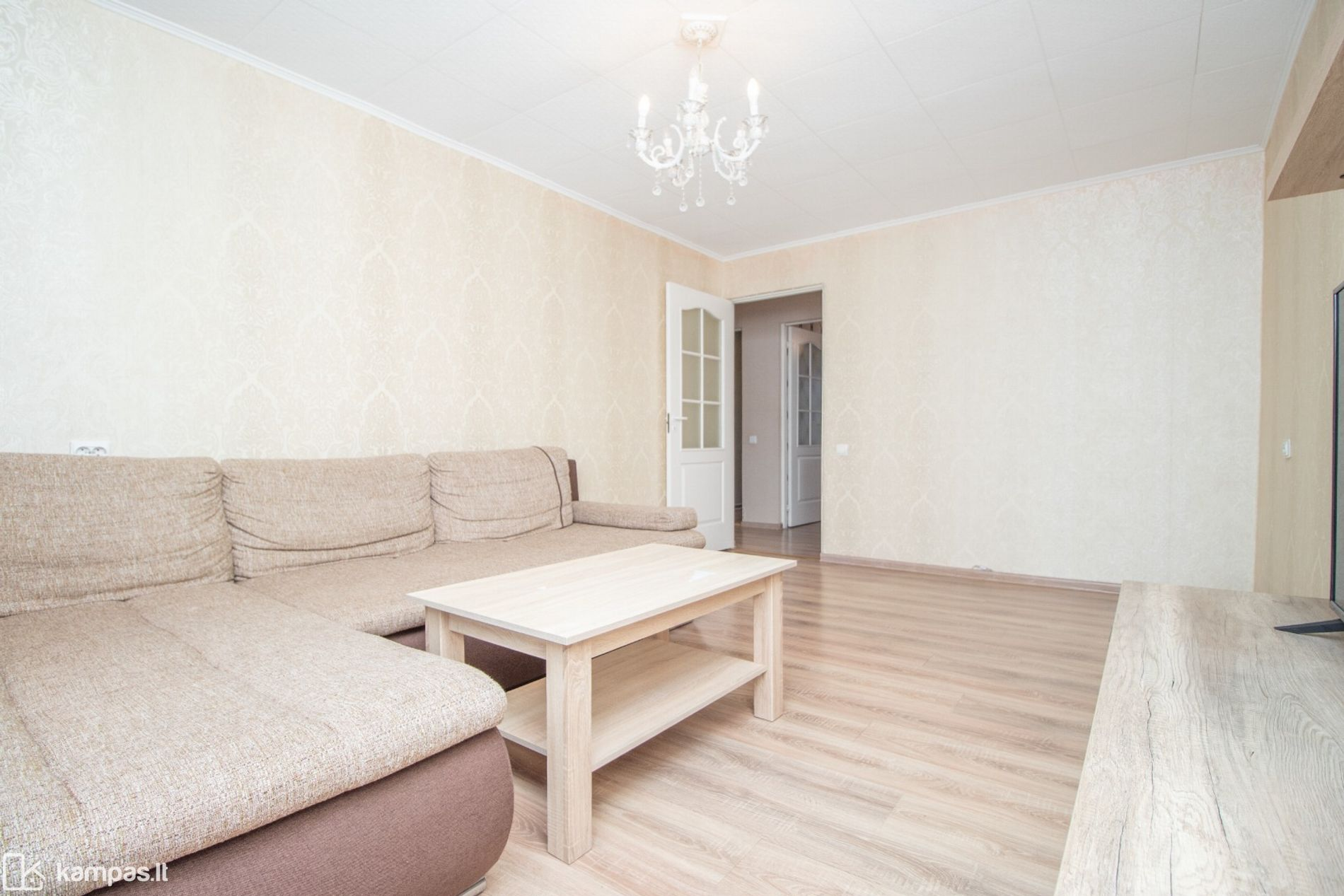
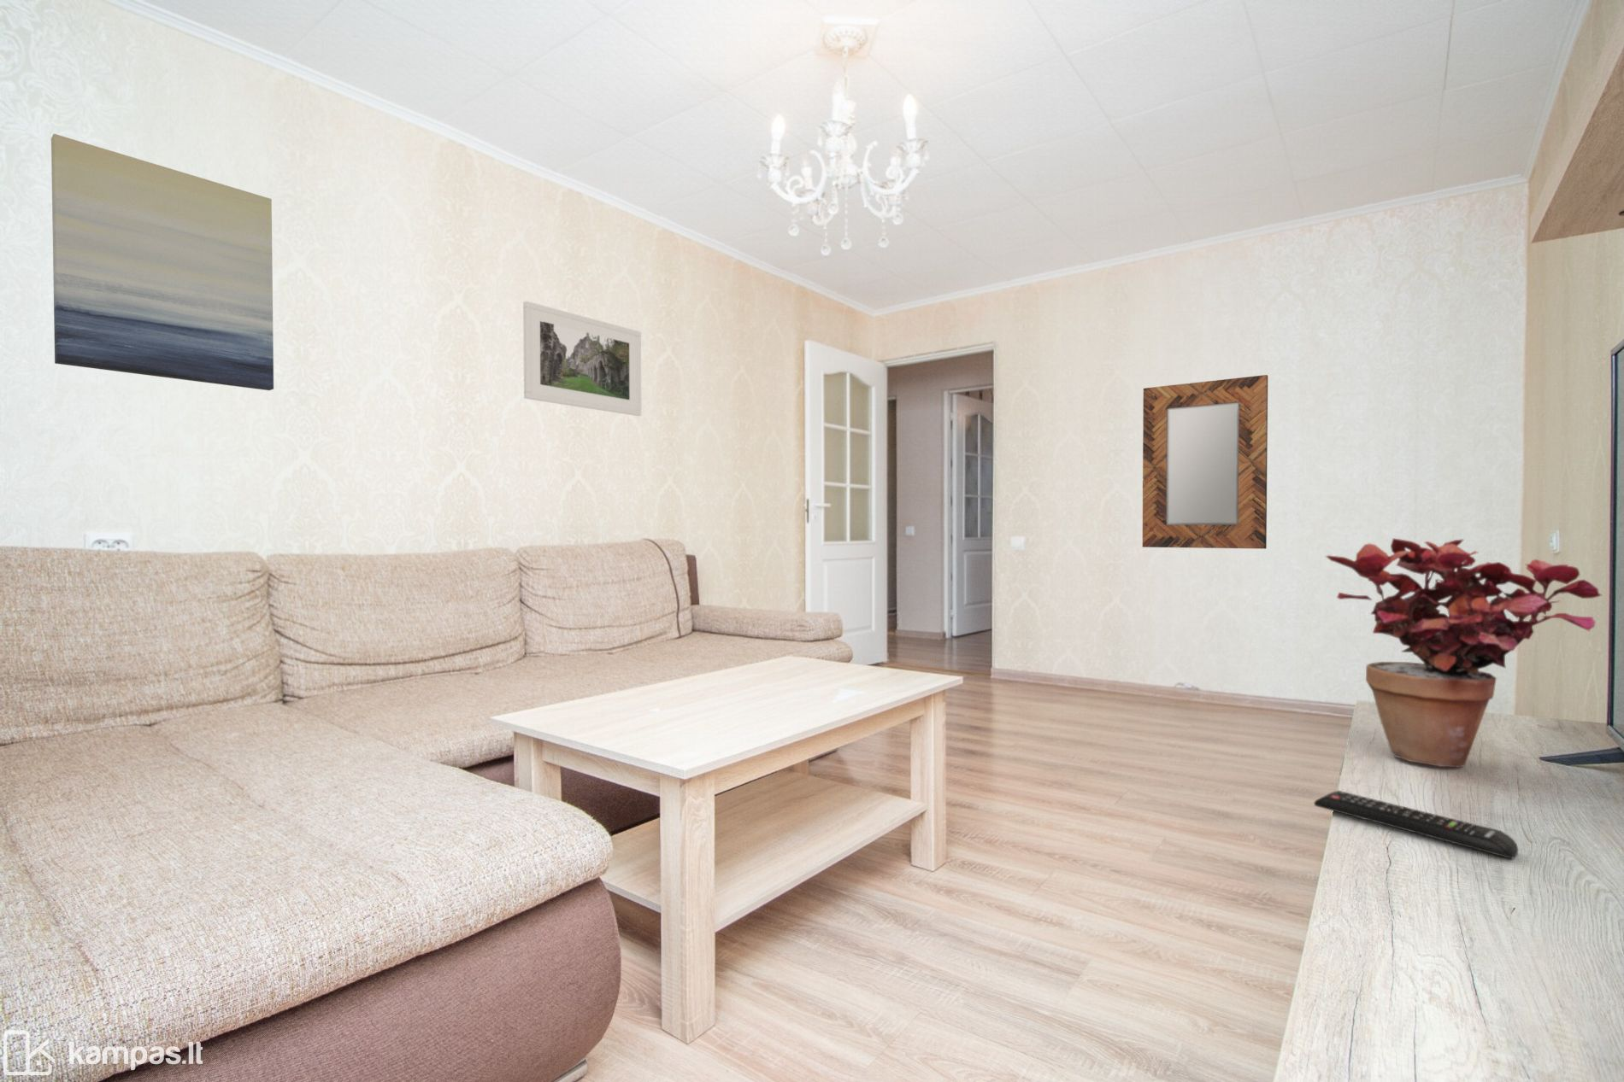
+ wall art [51,133,274,391]
+ potted plant [1324,537,1603,768]
+ remote control [1313,790,1519,860]
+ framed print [522,301,642,417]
+ home mirror [1142,374,1269,549]
